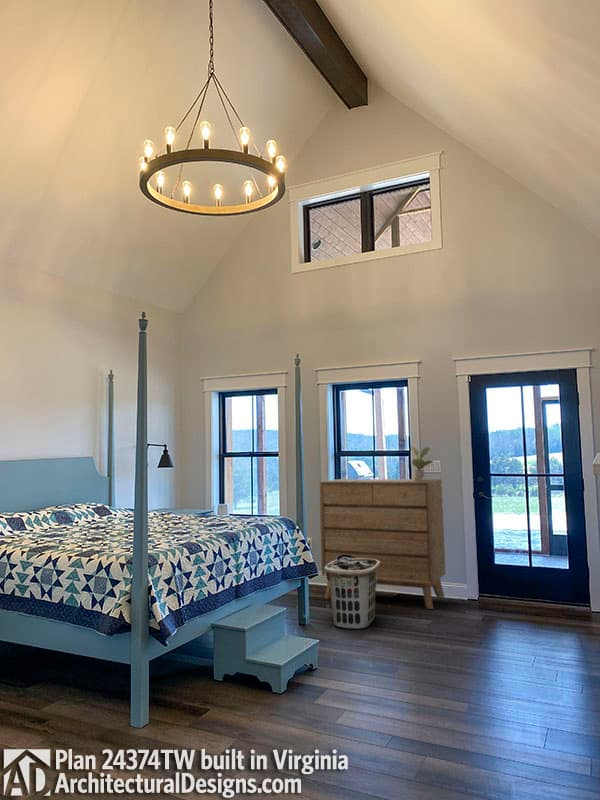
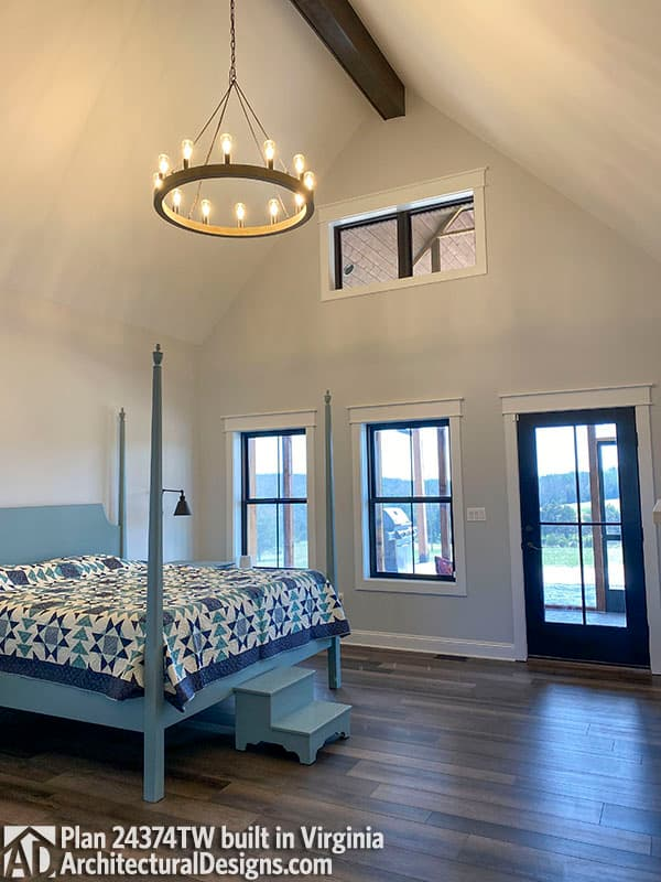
- dresser [319,478,447,610]
- potted plant [410,445,434,481]
- clothes hamper [324,554,380,630]
